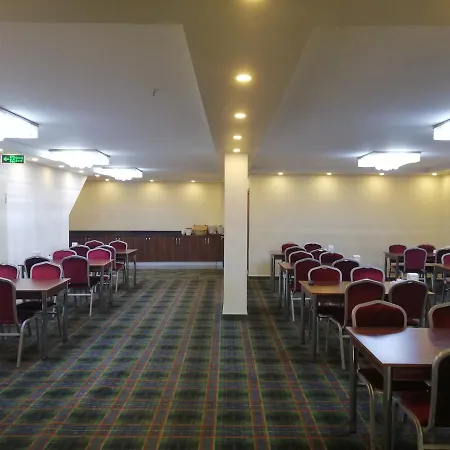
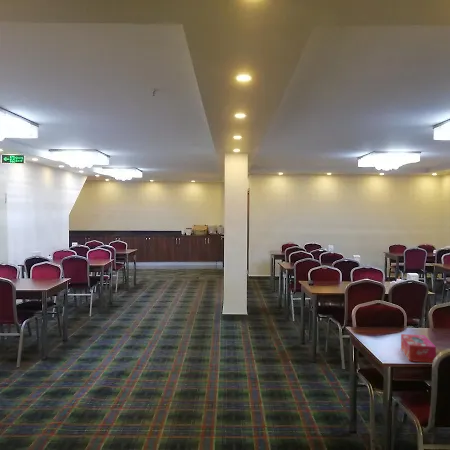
+ tissue box [400,333,437,364]
